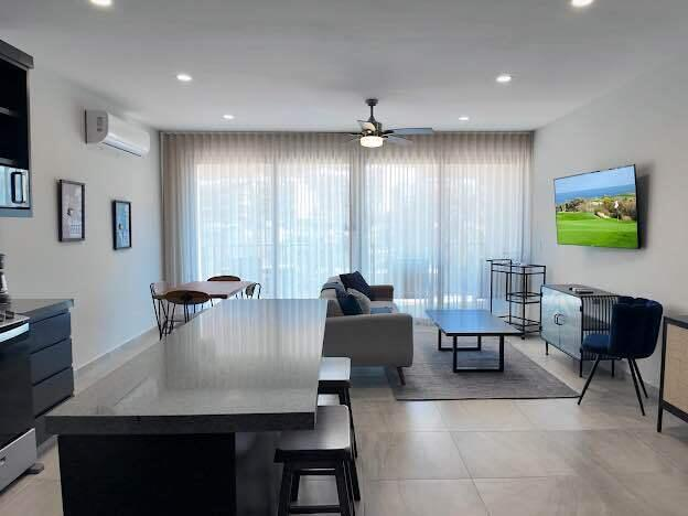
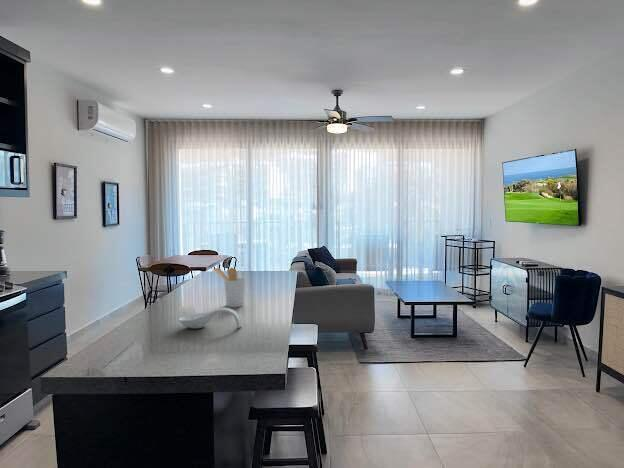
+ utensil holder [212,267,246,308]
+ spoon rest [178,307,243,329]
